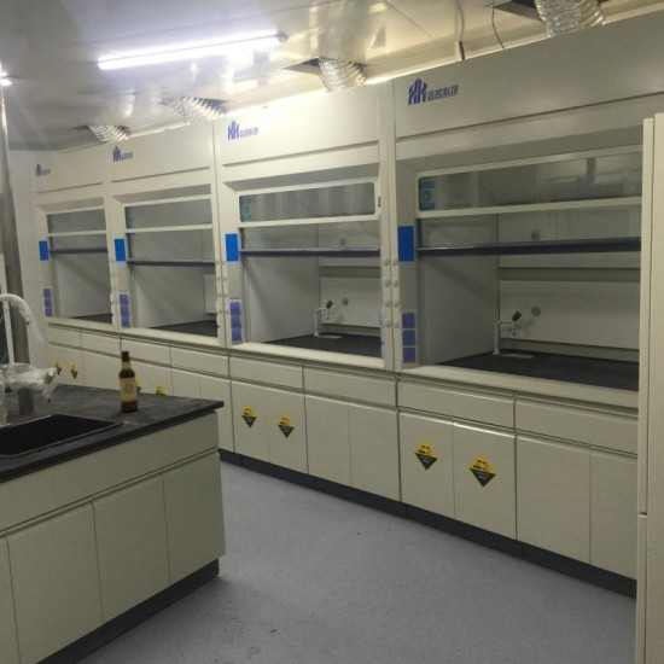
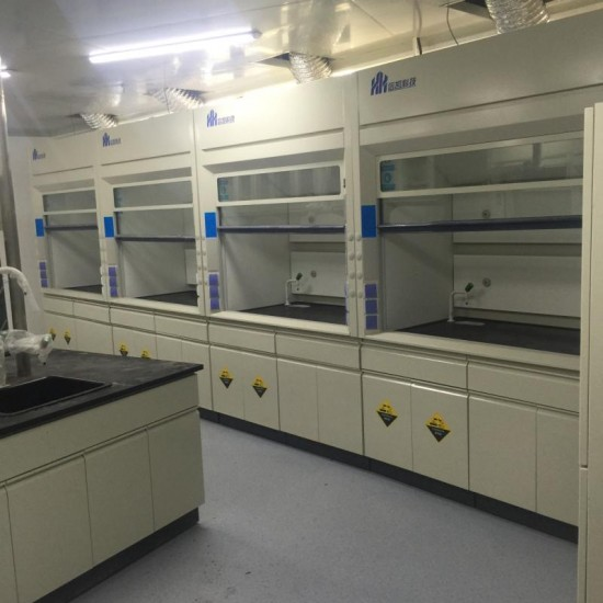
- bottle [117,349,139,413]
